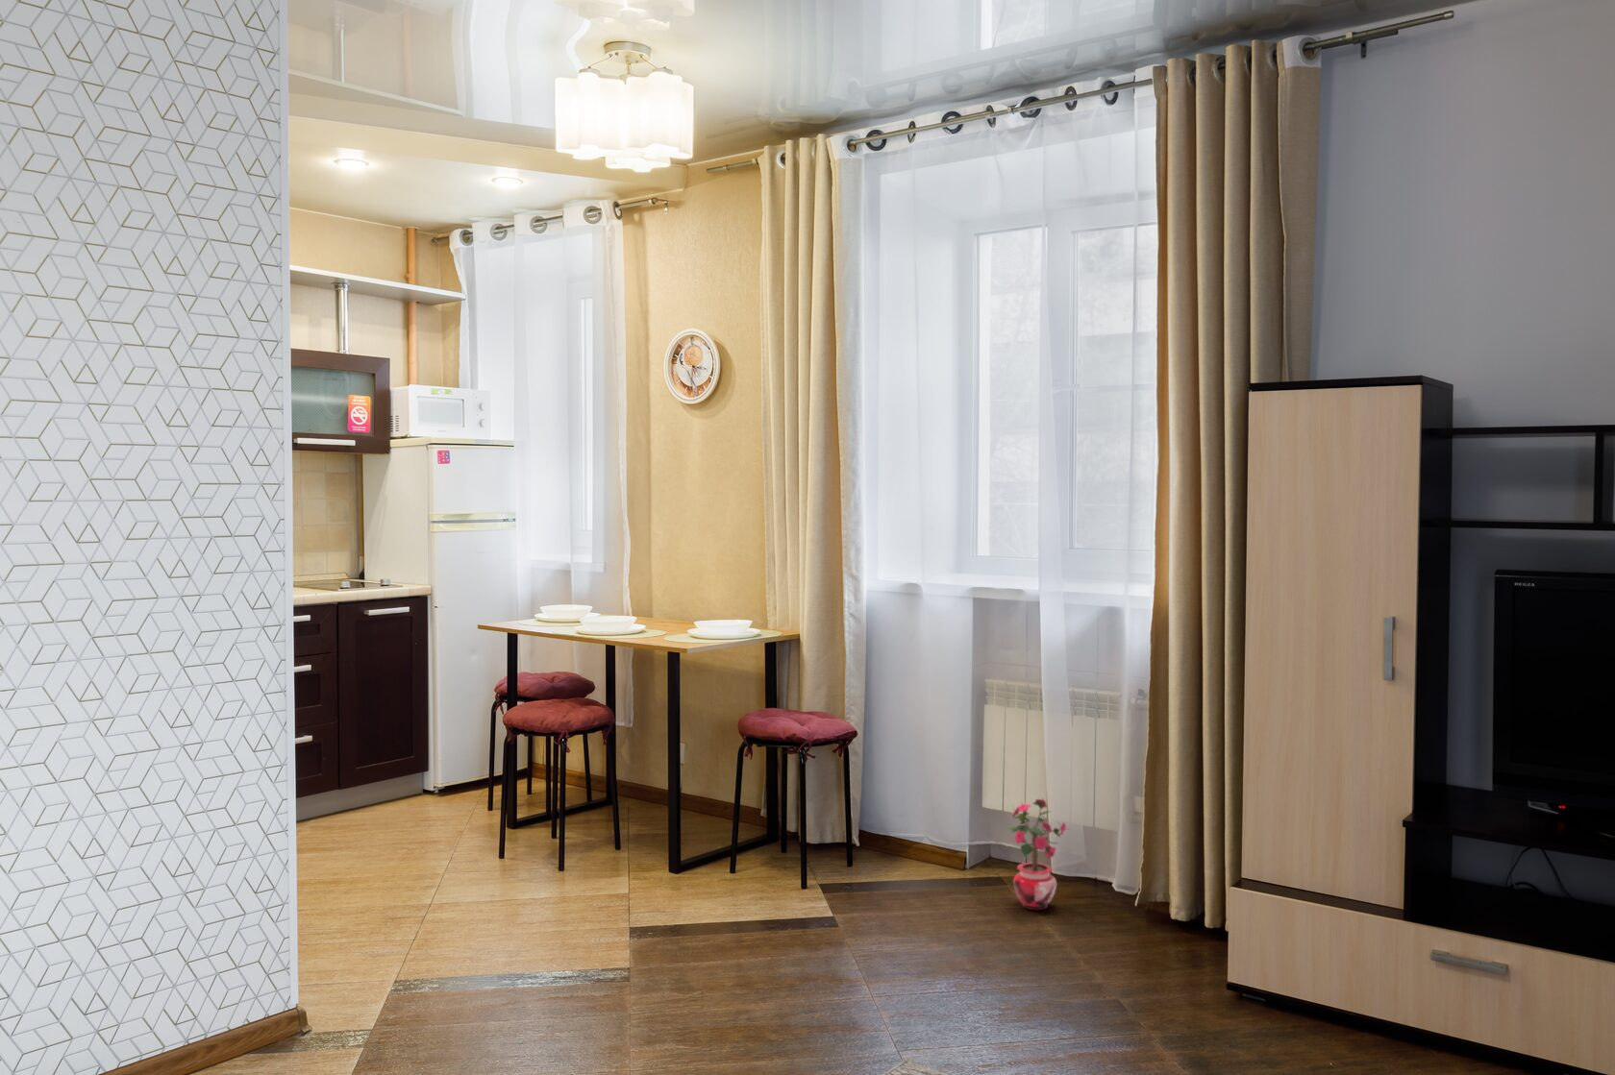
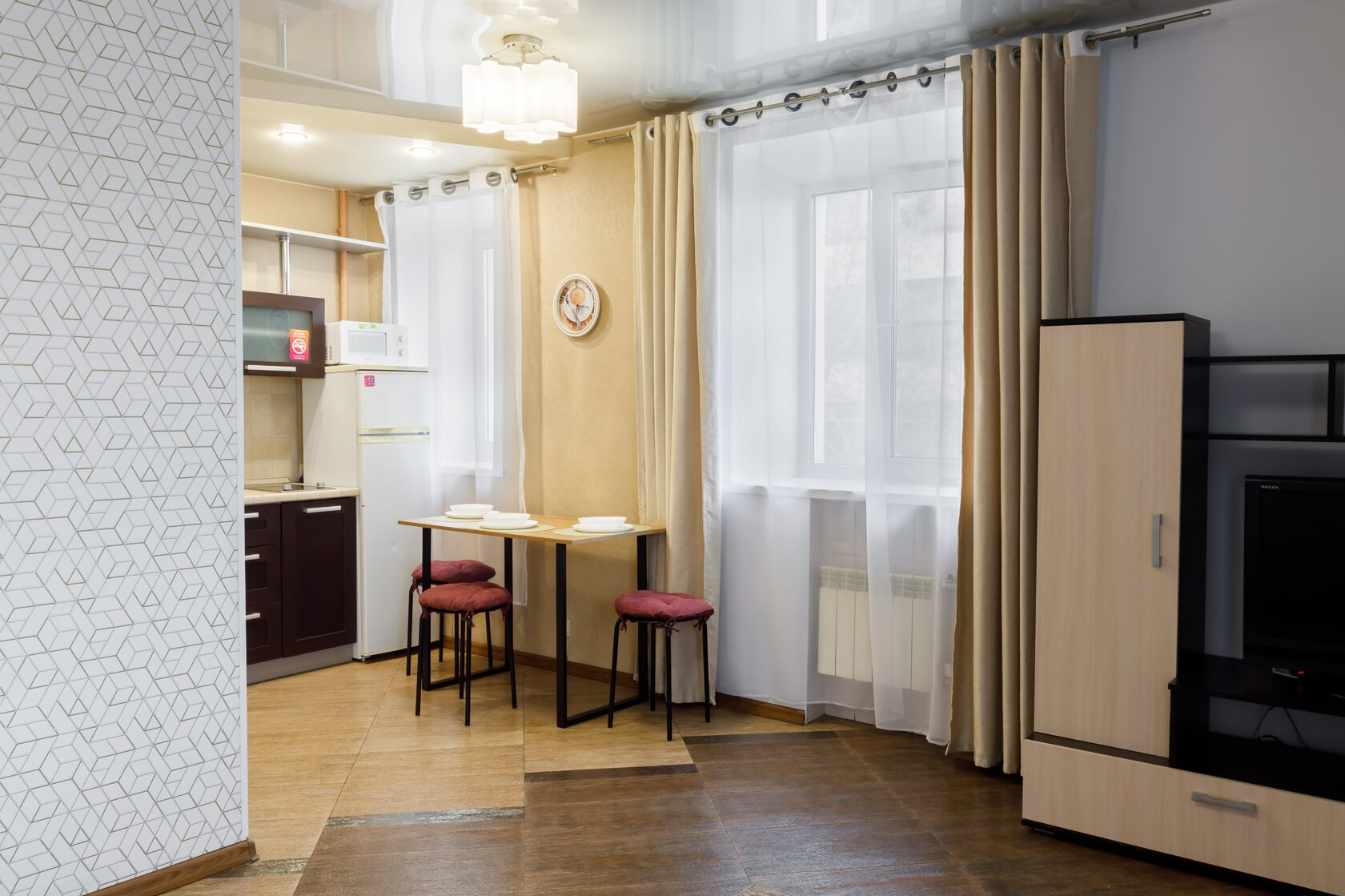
- potted plant [1006,797,1070,911]
